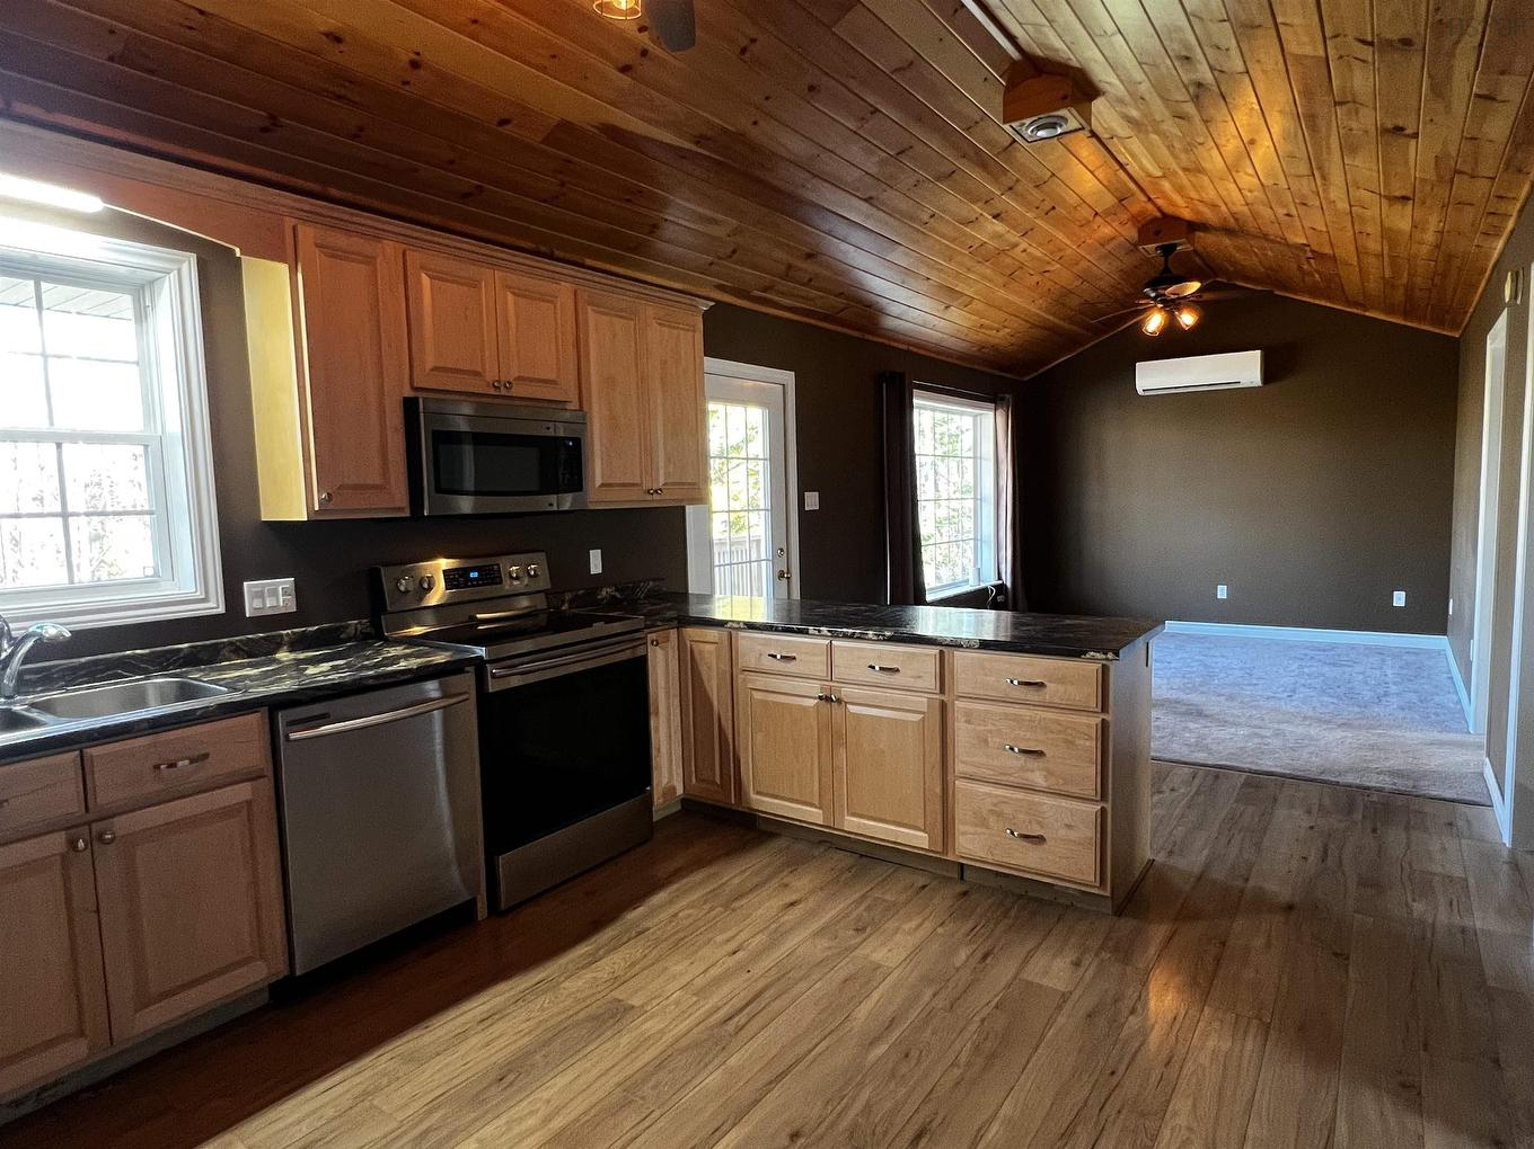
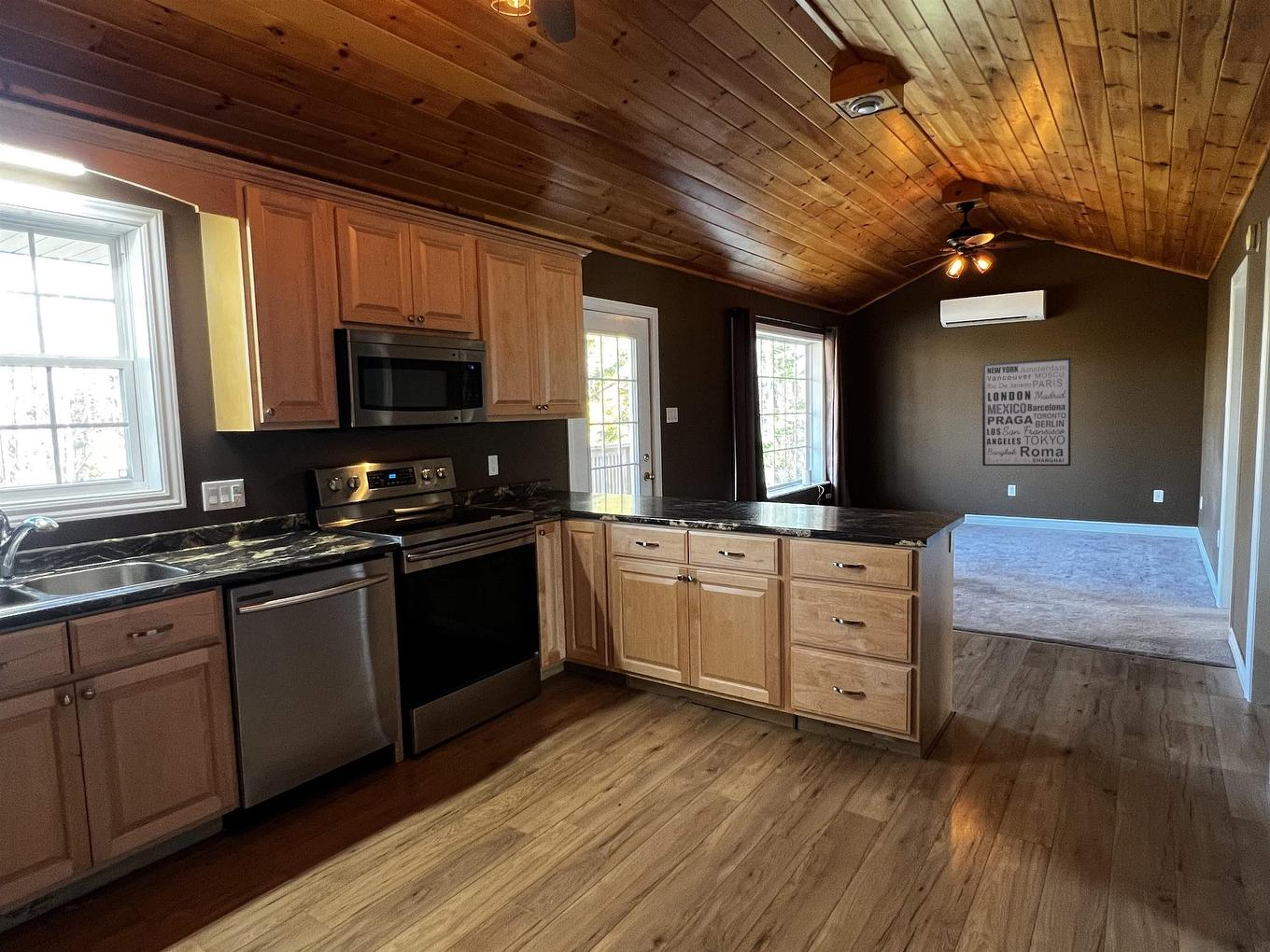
+ wall art [981,357,1072,467]
